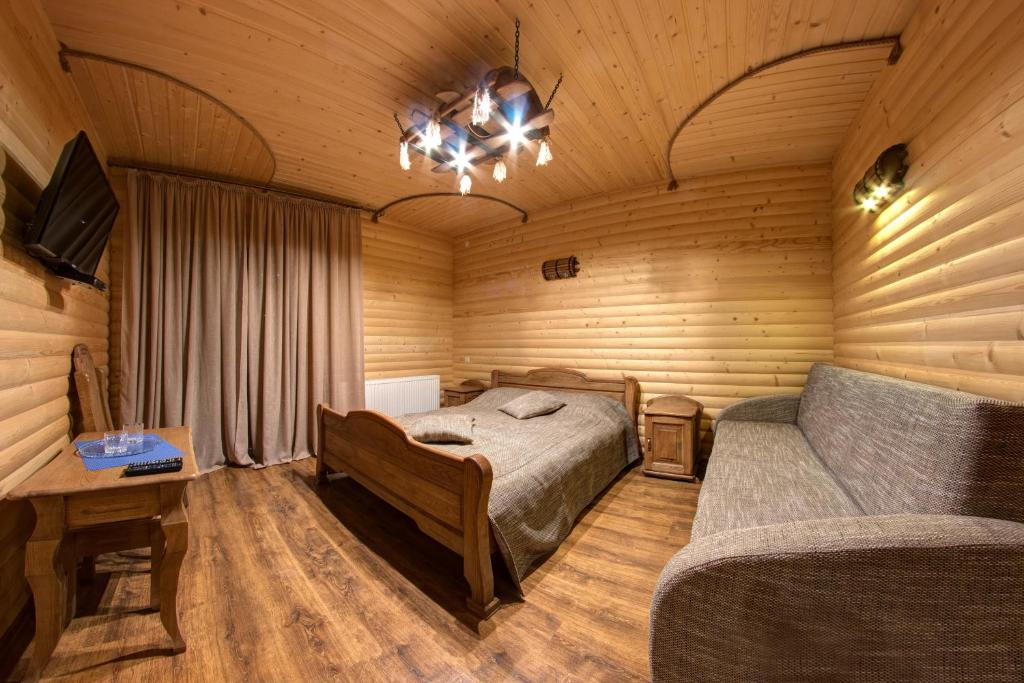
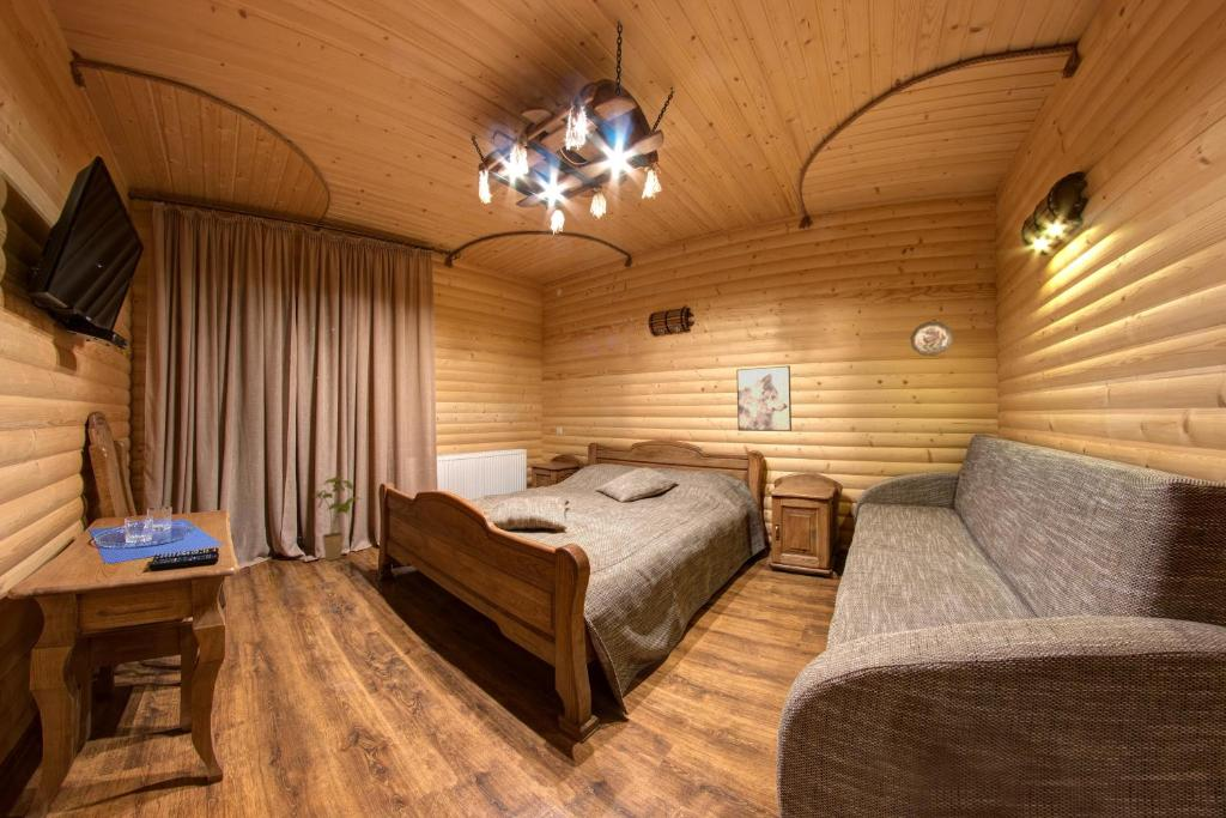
+ house plant [311,475,363,562]
+ decorative plate [909,321,954,357]
+ wall art [735,365,793,432]
